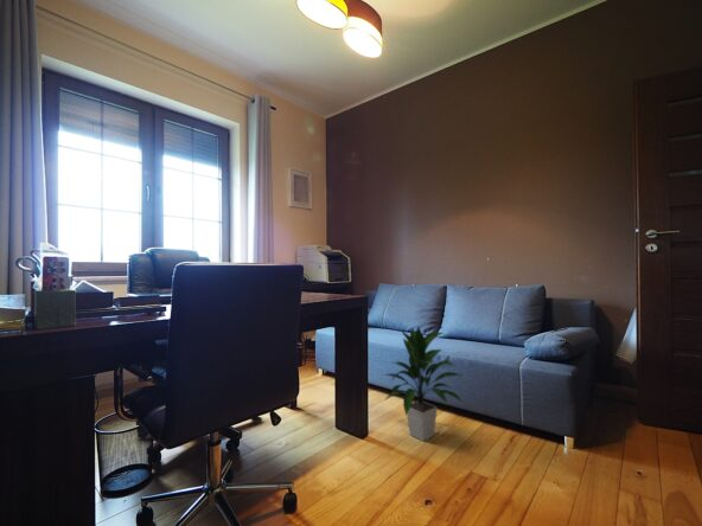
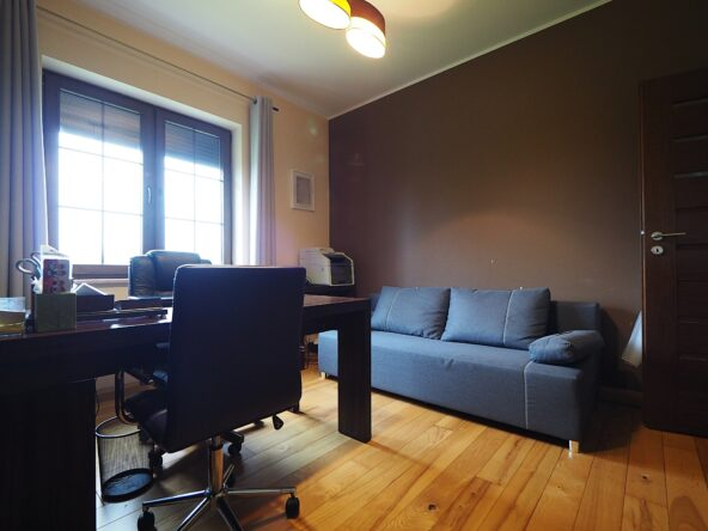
- indoor plant [381,327,465,442]
